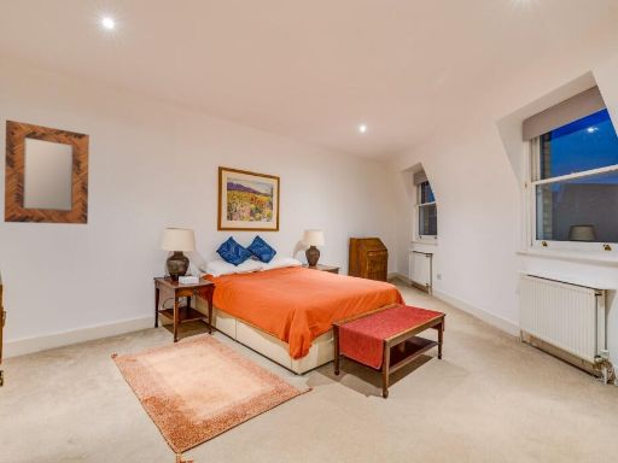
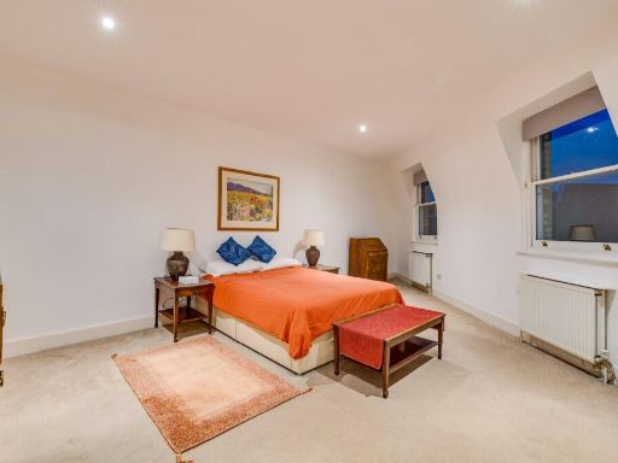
- home mirror [2,119,91,225]
